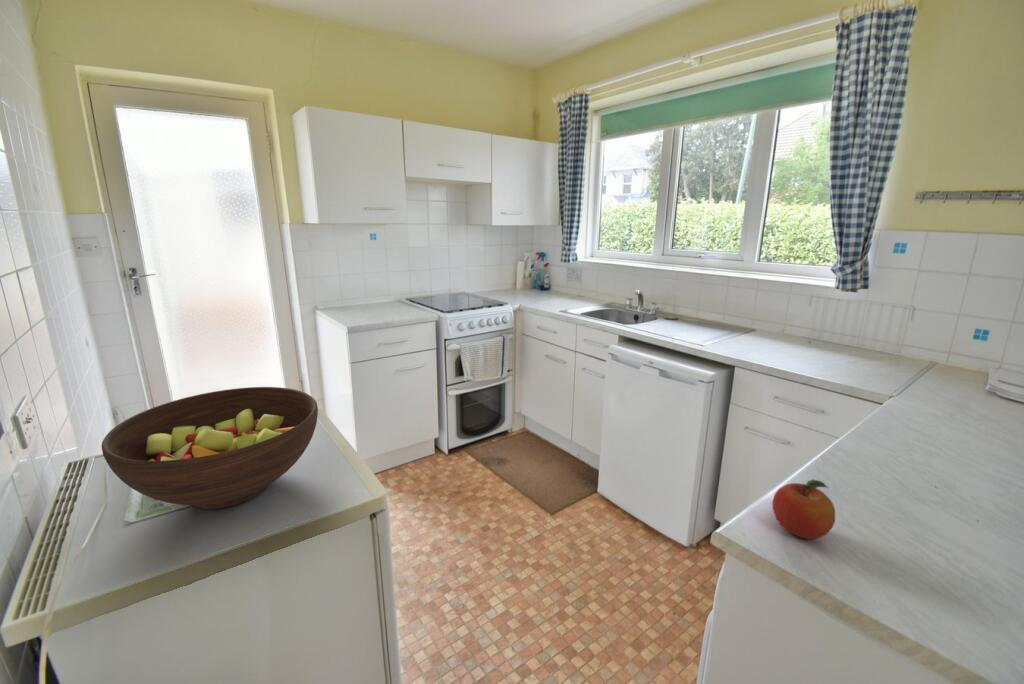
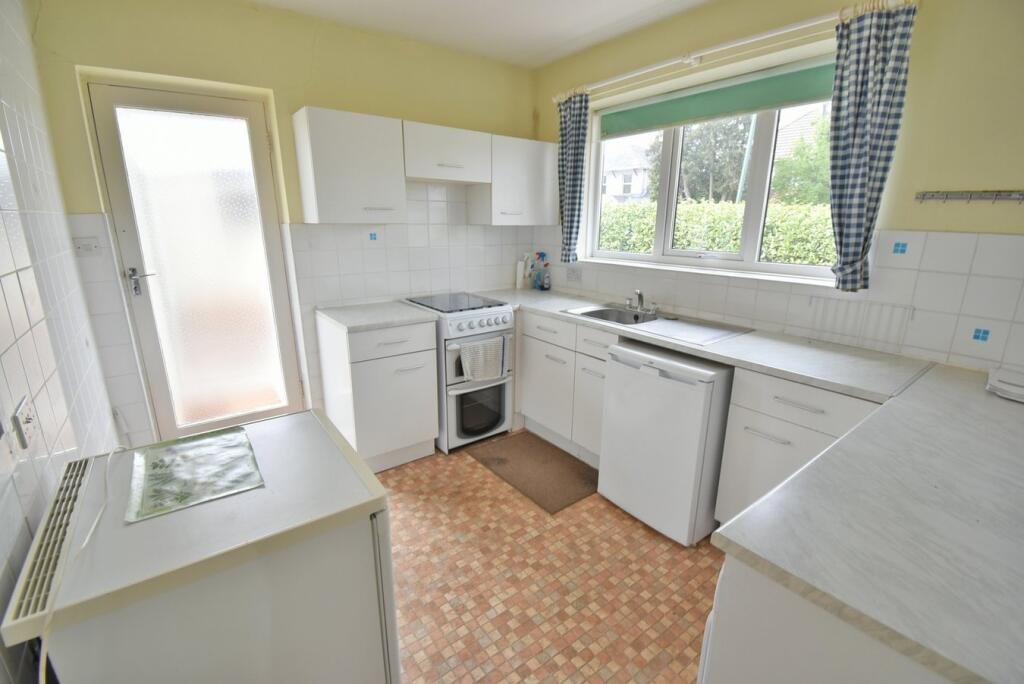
- fruit bowl [101,386,319,510]
- fruit [771,479,836,540]
